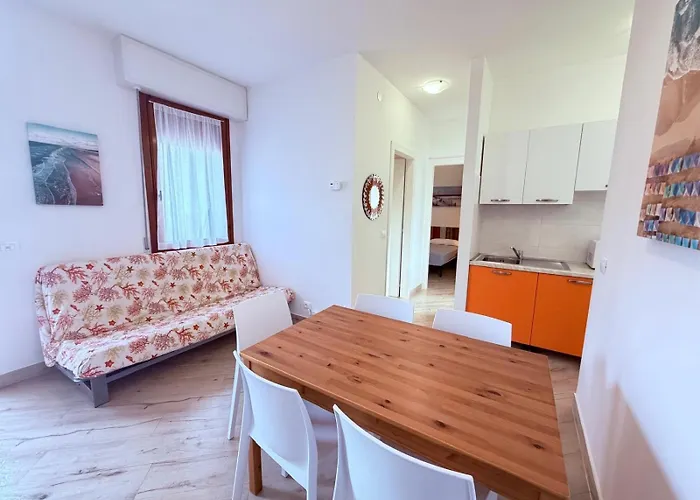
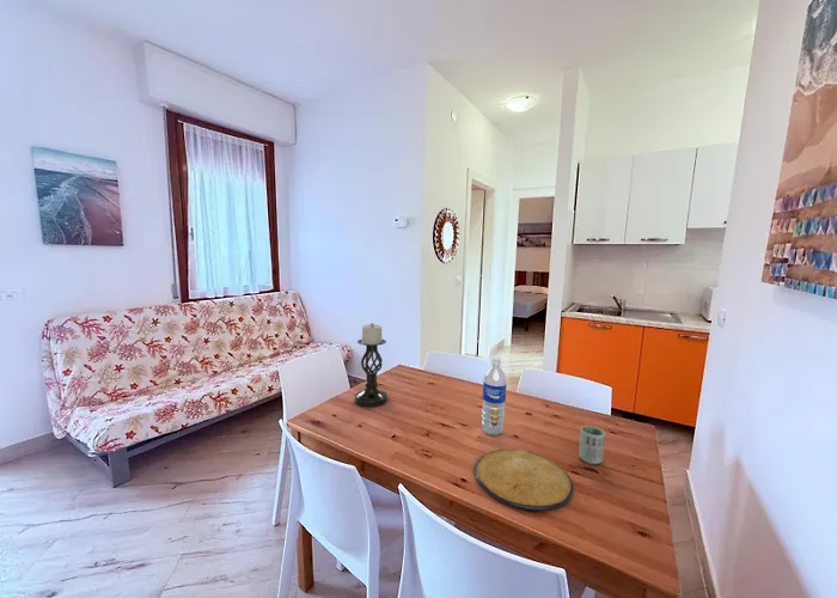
+ candle holder [354,322,389,408]
+ plate [474,448,574,512]
+ water bottle [481,356,507,437]
+ cup [578,425,606,465]
